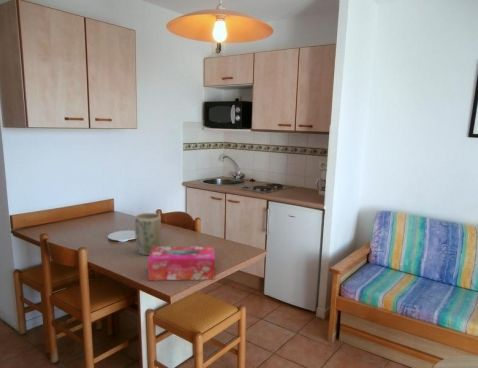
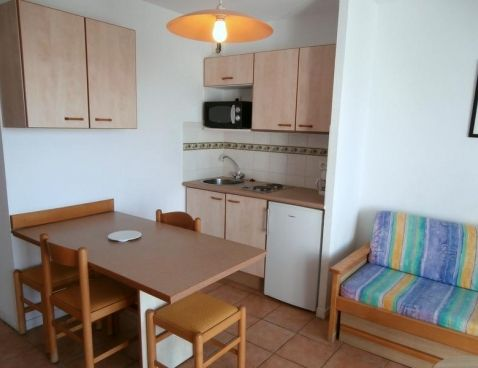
- tissue box [147,246,216,281]
- plant pot [134,212,162,256]
